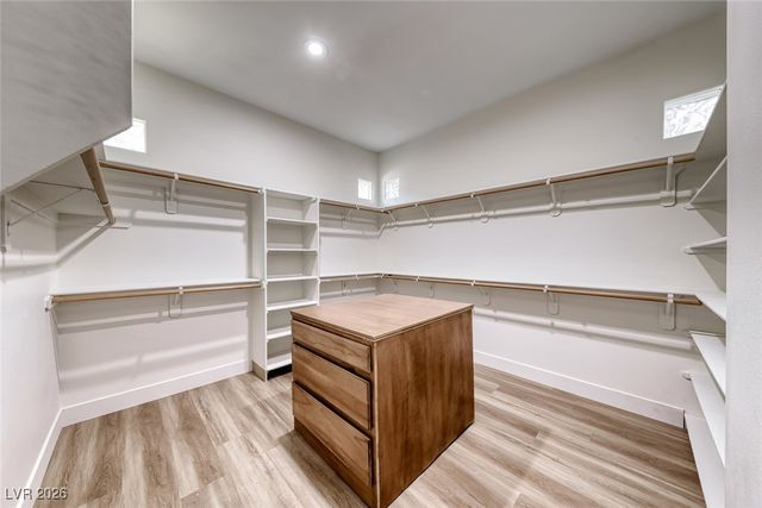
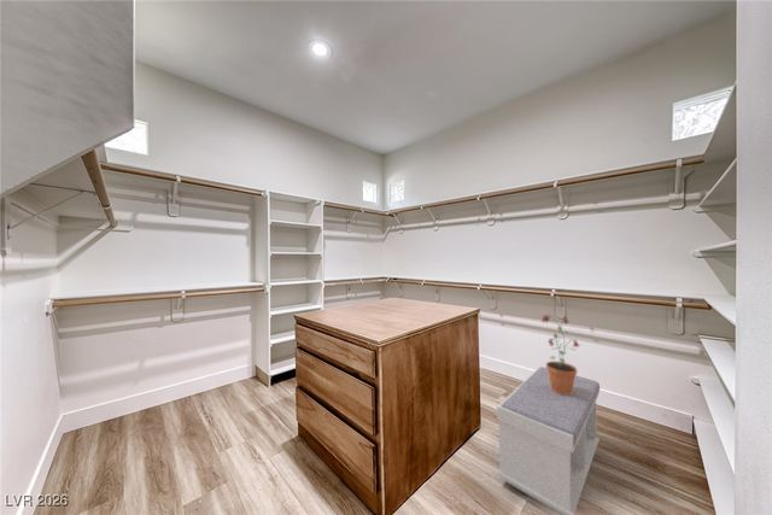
+ bench [496,365,601,515]
+ potted plant [540,314,580,396]
